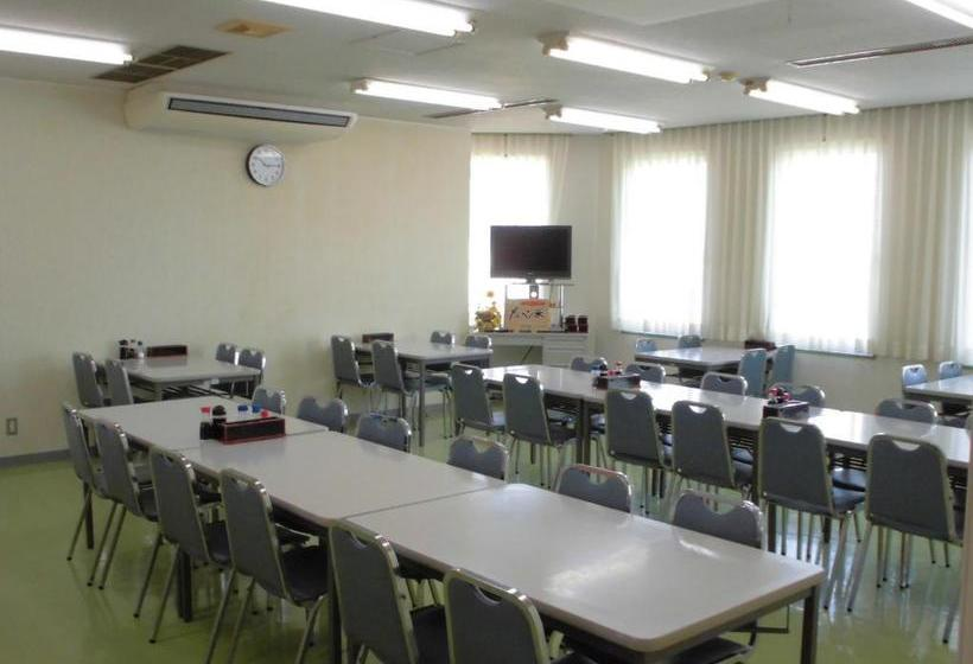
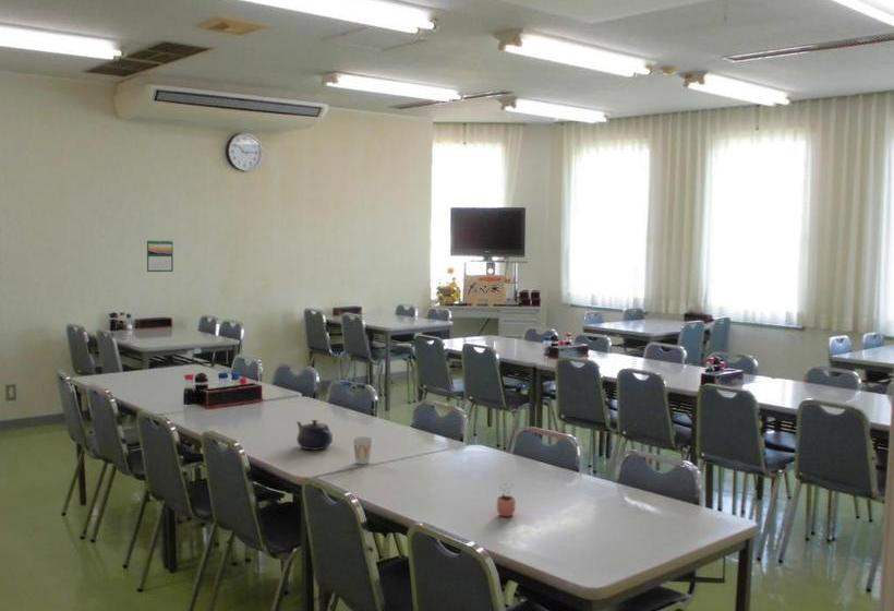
+ teapot [295,419,334,451]
+ cocoa [496,483,517,518]
+ calendar [146,239,174,273]
+ cup [352,435,374,465]
